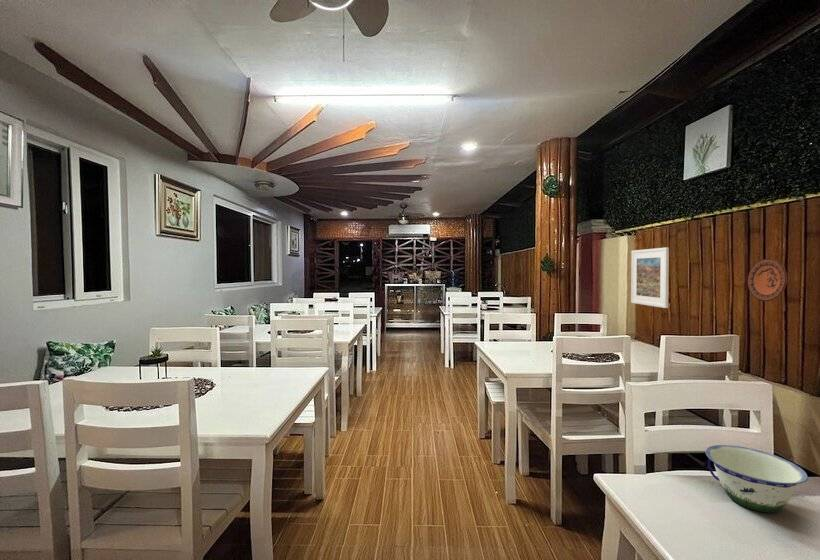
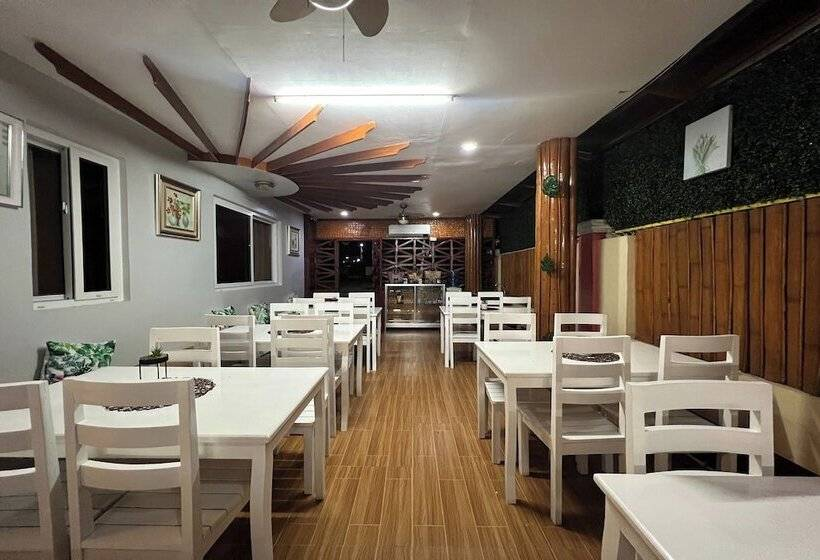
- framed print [630,246,670,309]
- decorative plate [746,258,788,303]
- bowl [705,444,809,514]
